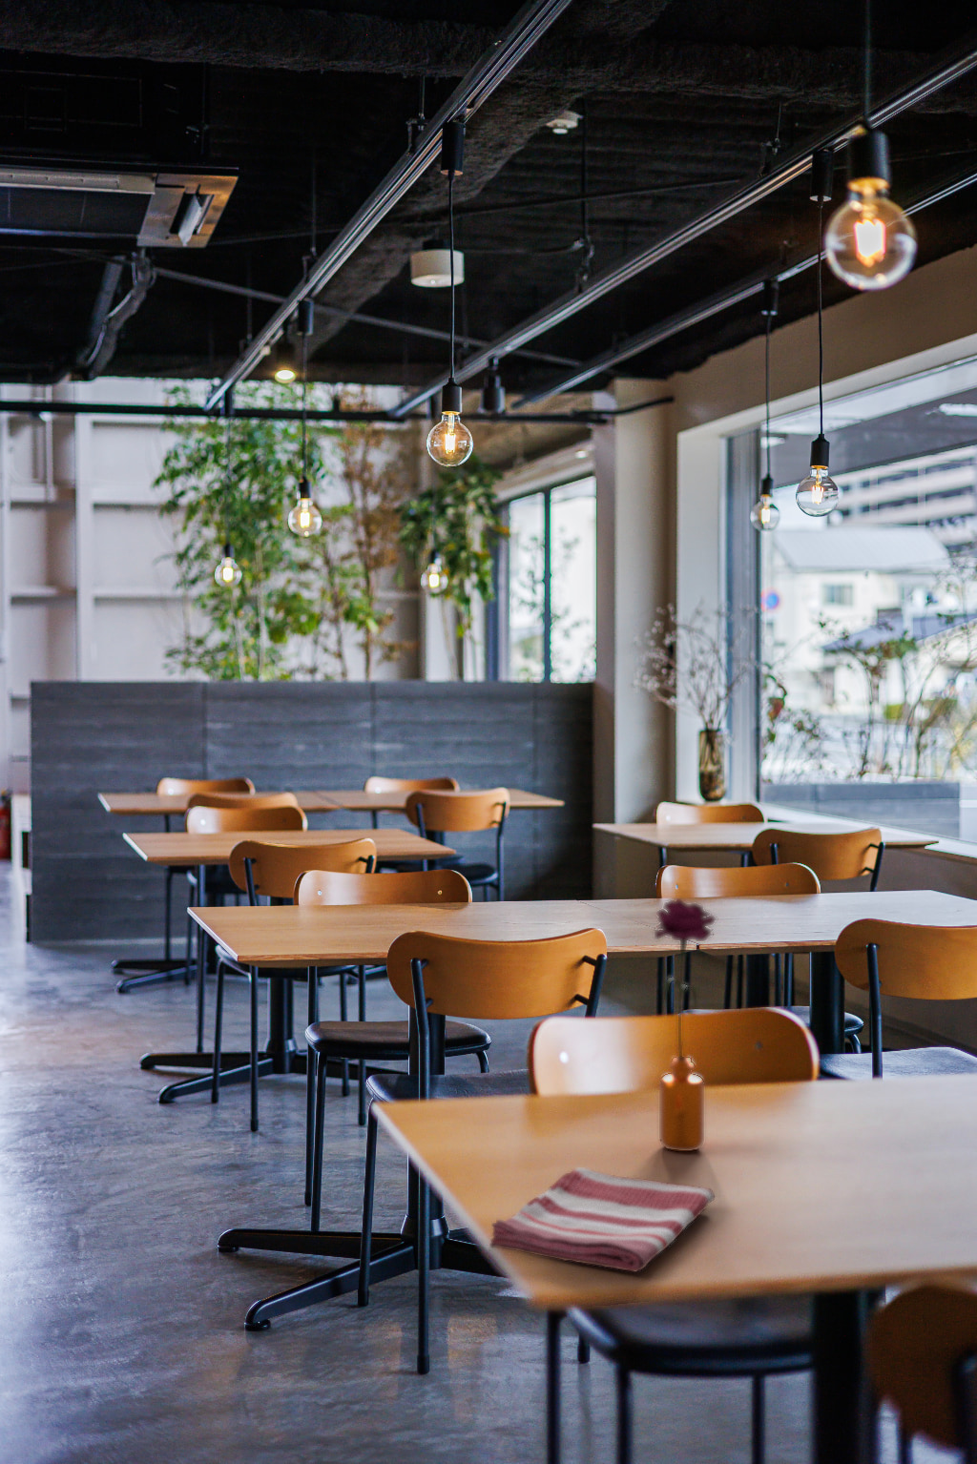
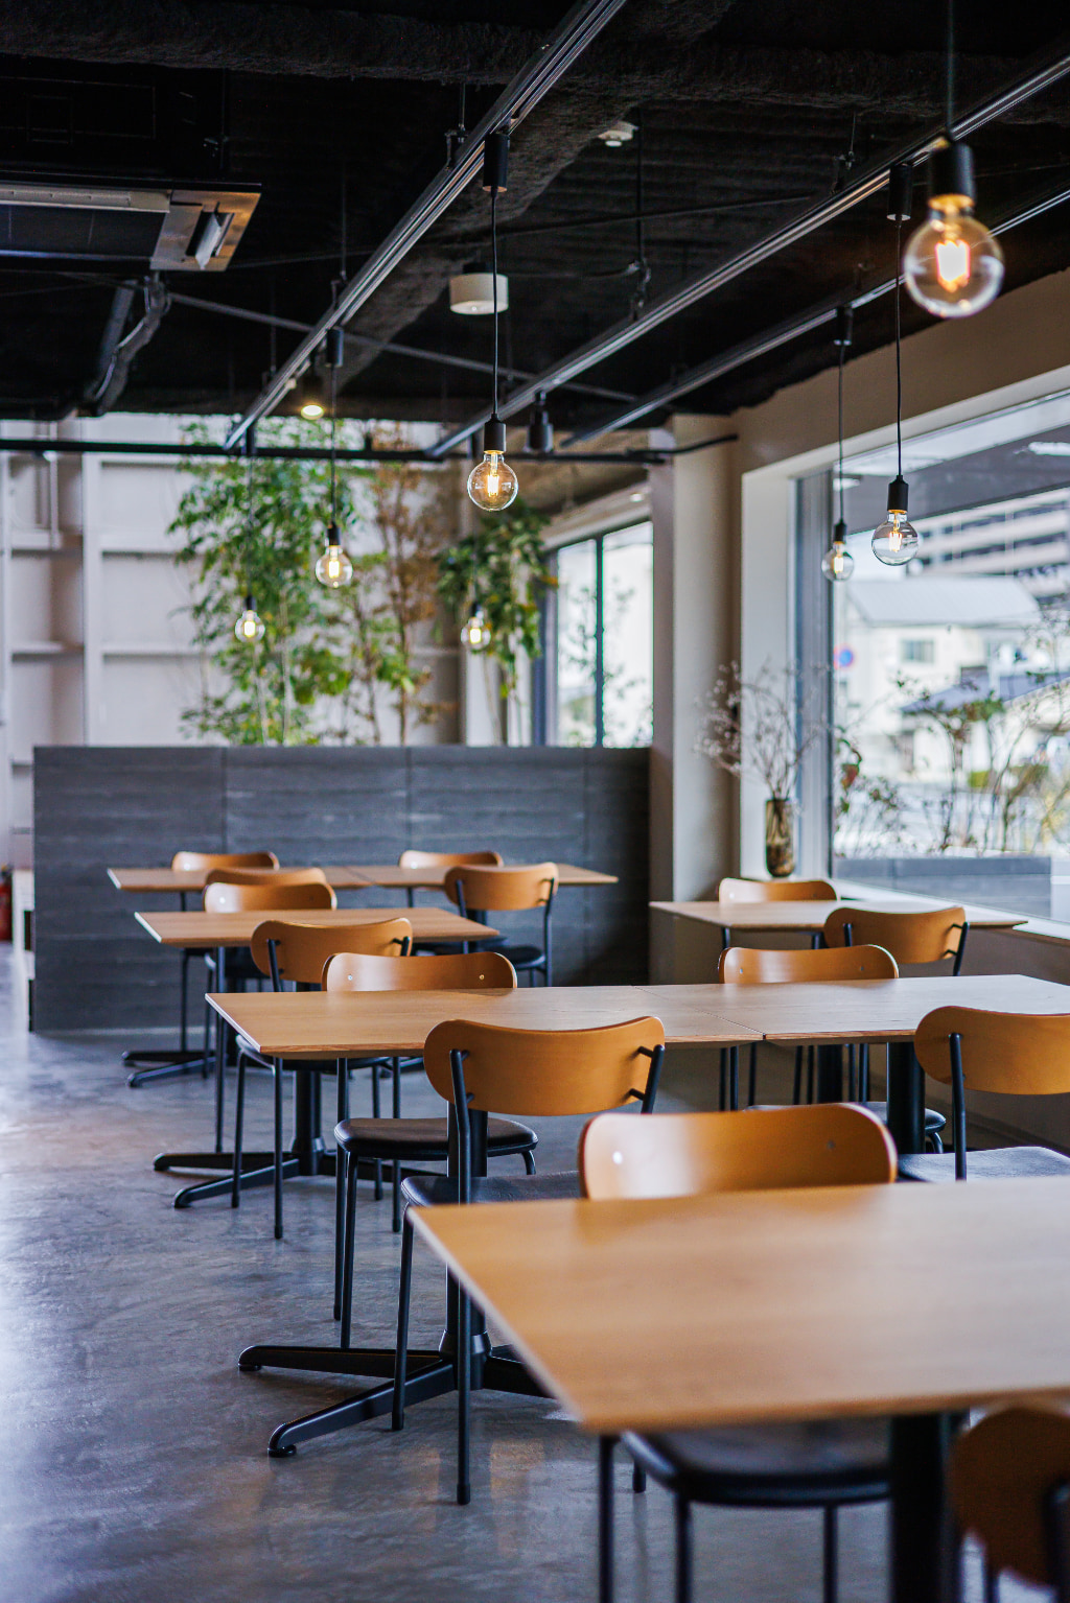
- dish towel [489,1166,715,1273]
- flower [653,897,719,1152]
